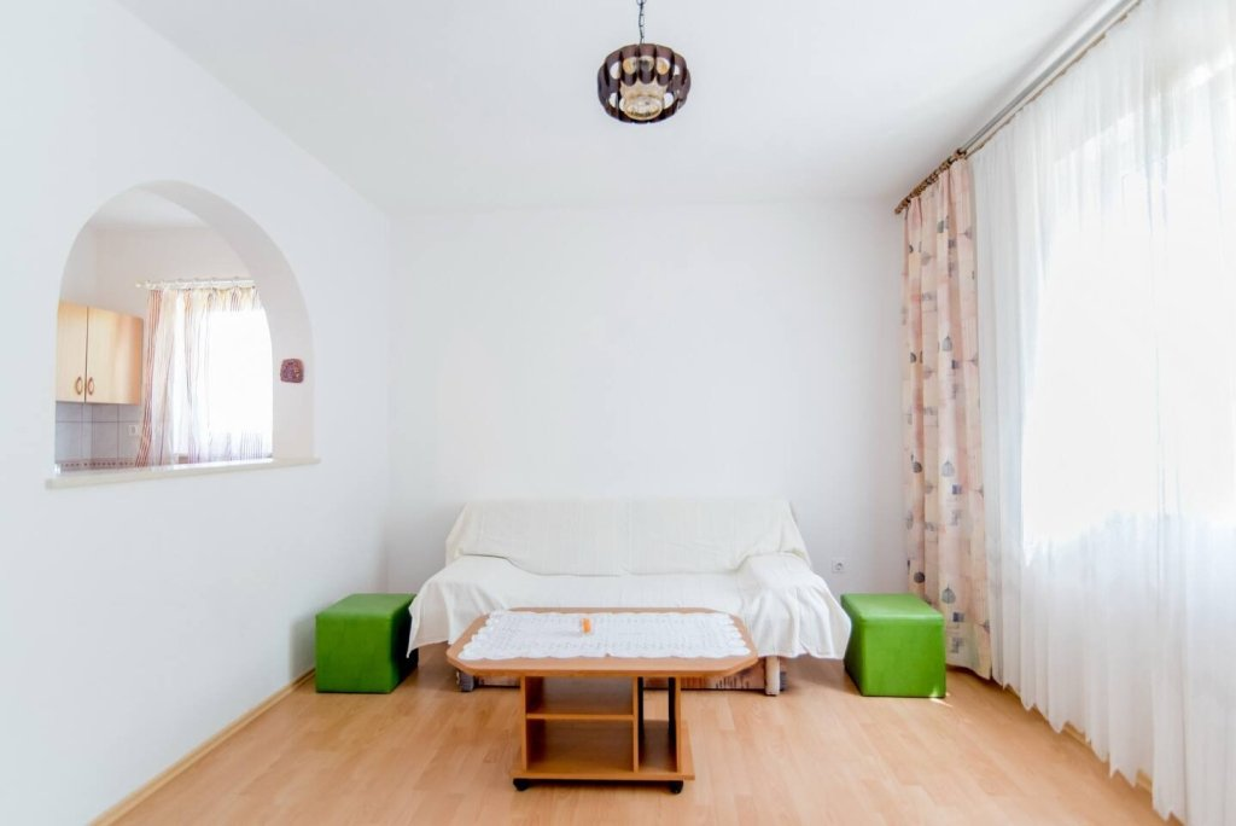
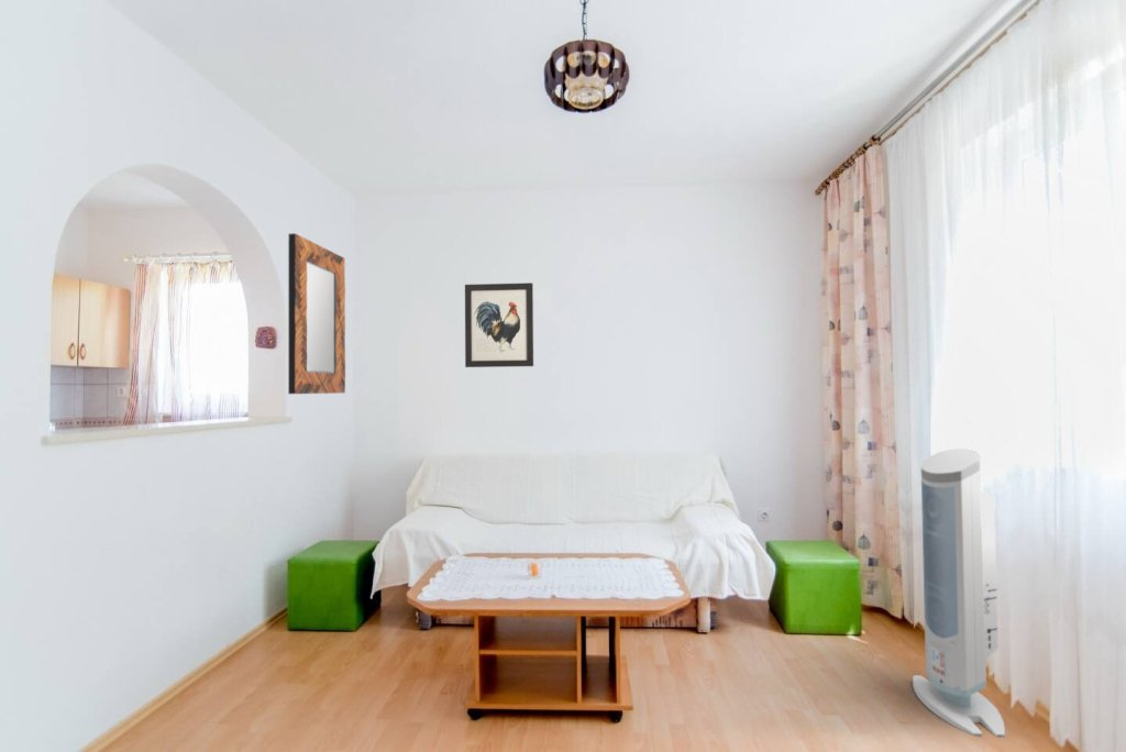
+ home mirror [287,232,346,395]
+ air purifier [912,447,1006,739]
+ wall art [464,281,534,368]
